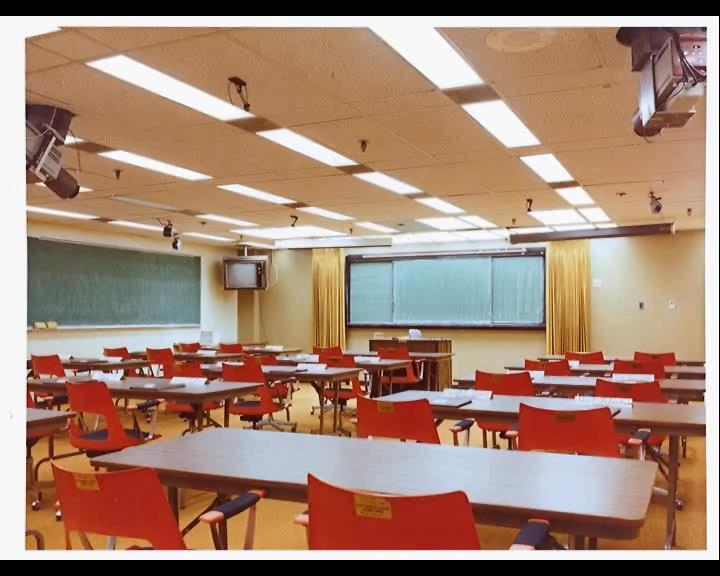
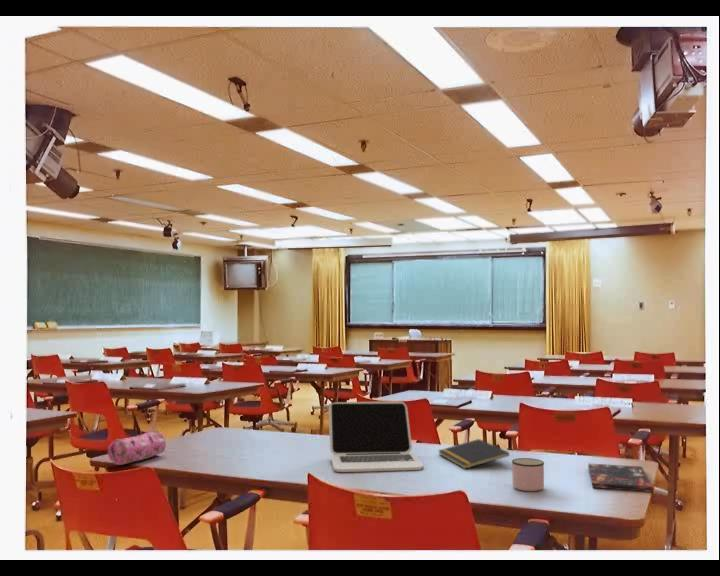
+ mug [511,457,545,492]
+ laptop [328,400,424,473]
+ pencil case [107,429,167,466]
+ book [587,462,654,493]
+ notepad [437,438,510,470]
